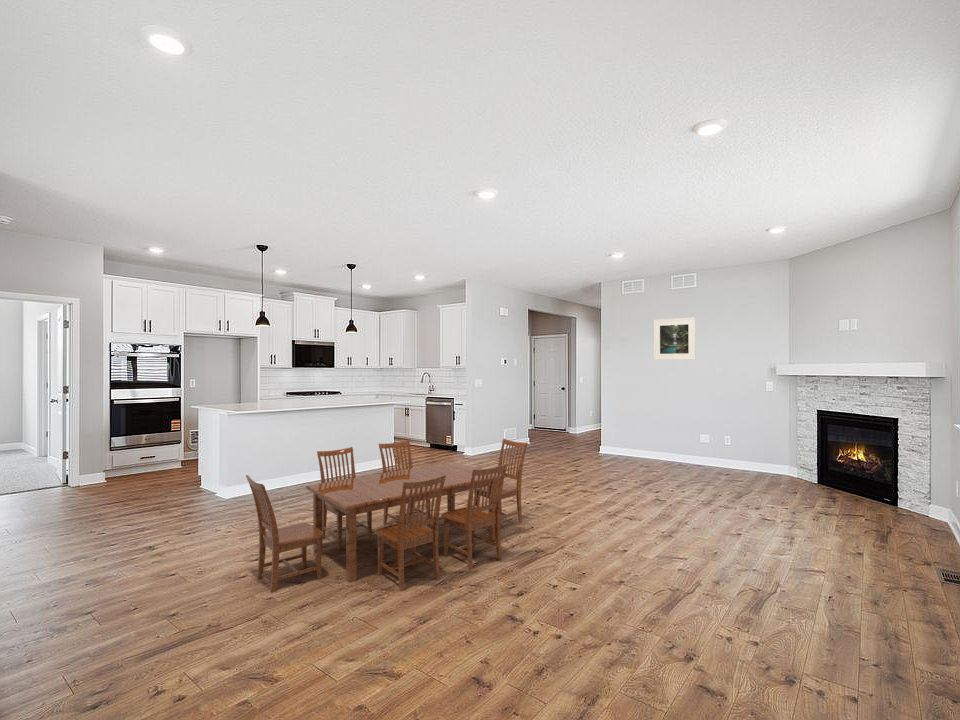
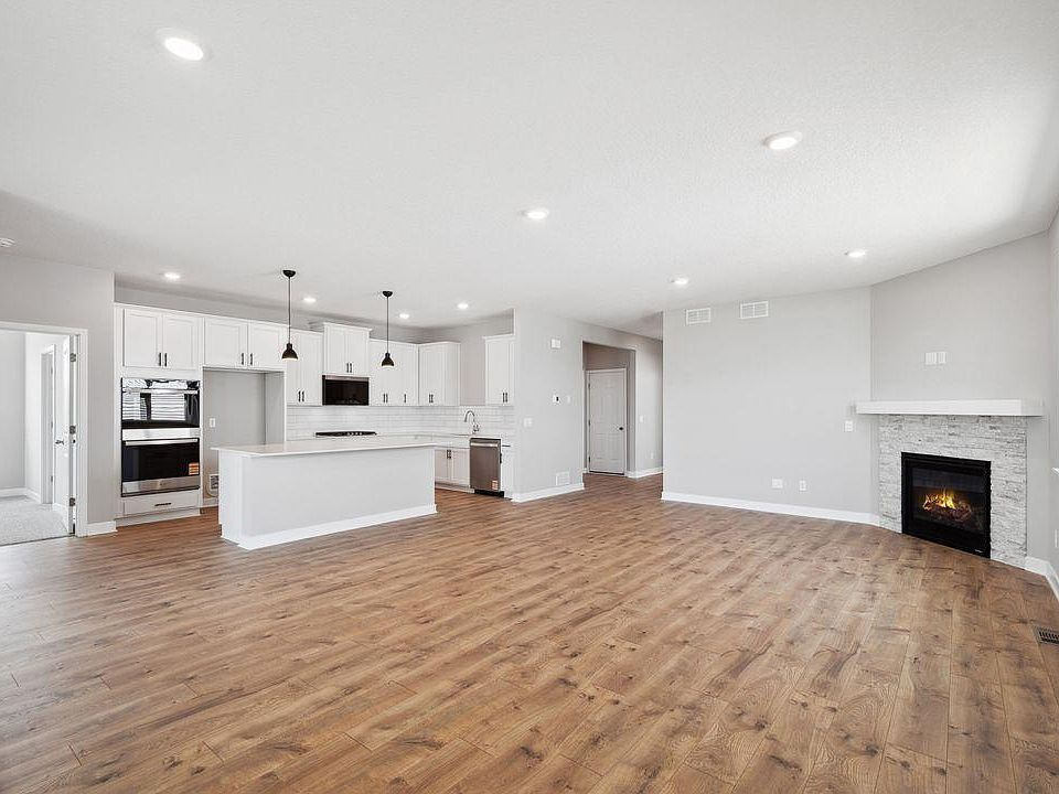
- dining set [245,438,529,594]
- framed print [653,317,697,361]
